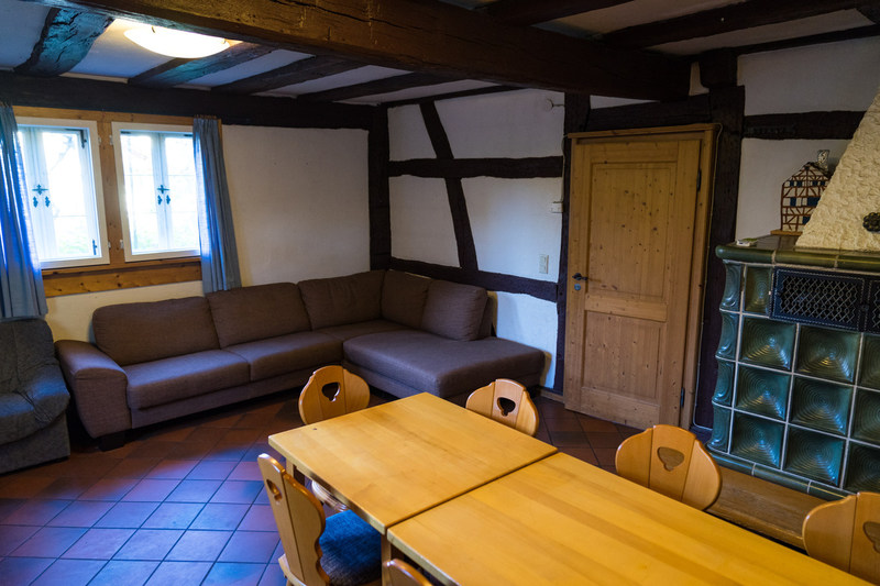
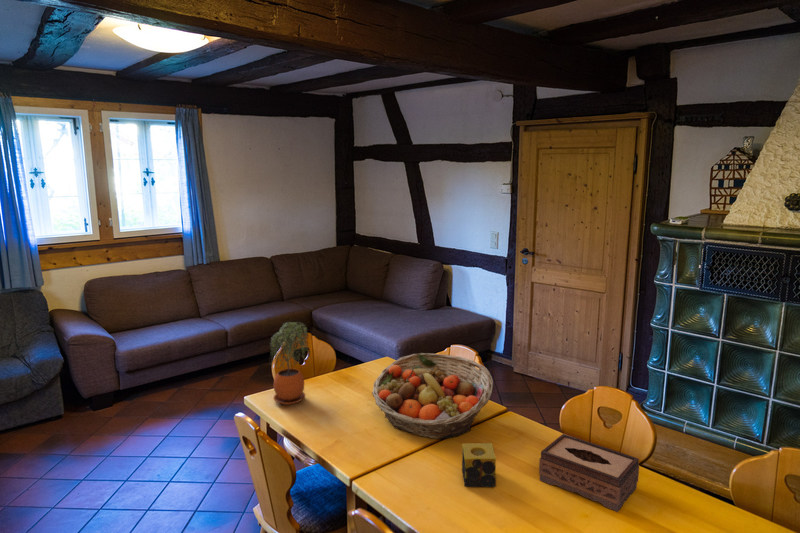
+ fruit basket [371,352,494,440]
+ tissue box [538,433,640,513]
+ candle [461,442,497,488]
+ potted plant [268,321,311,406]
